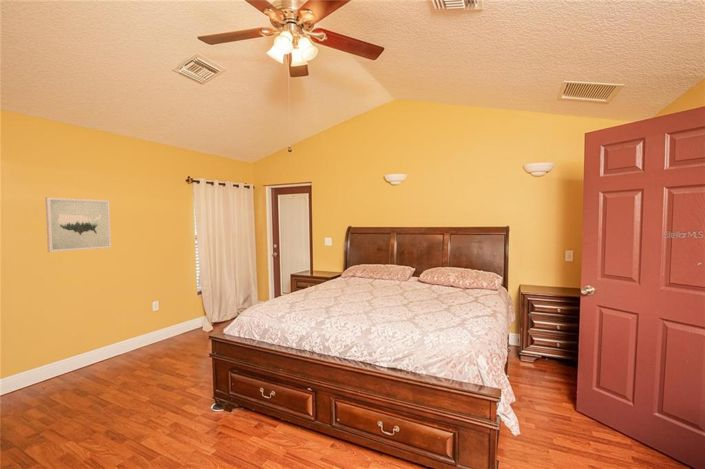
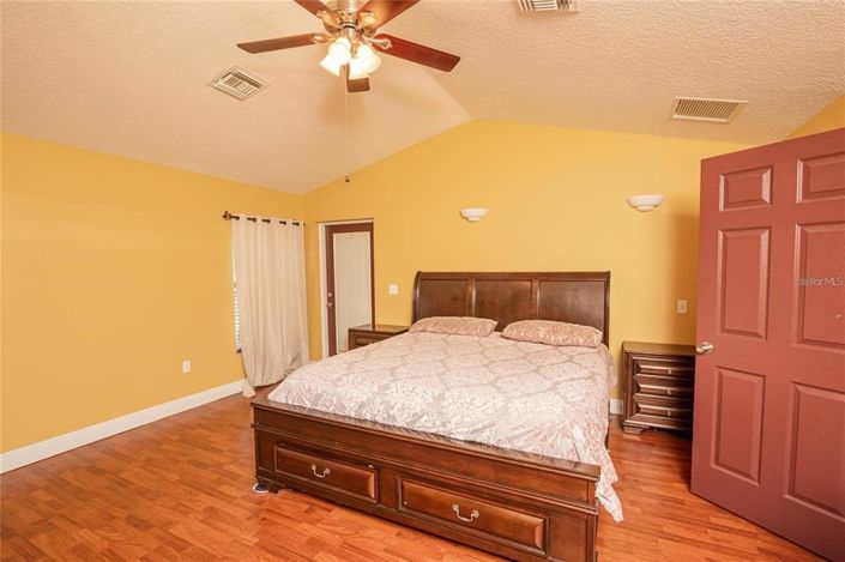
- wall art [44,196,112,253]
